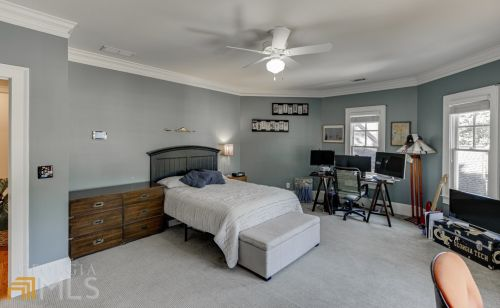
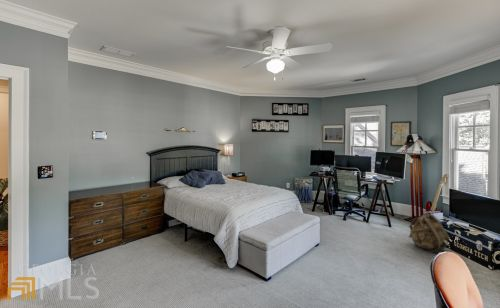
+ backpack [408,211,451,254]
